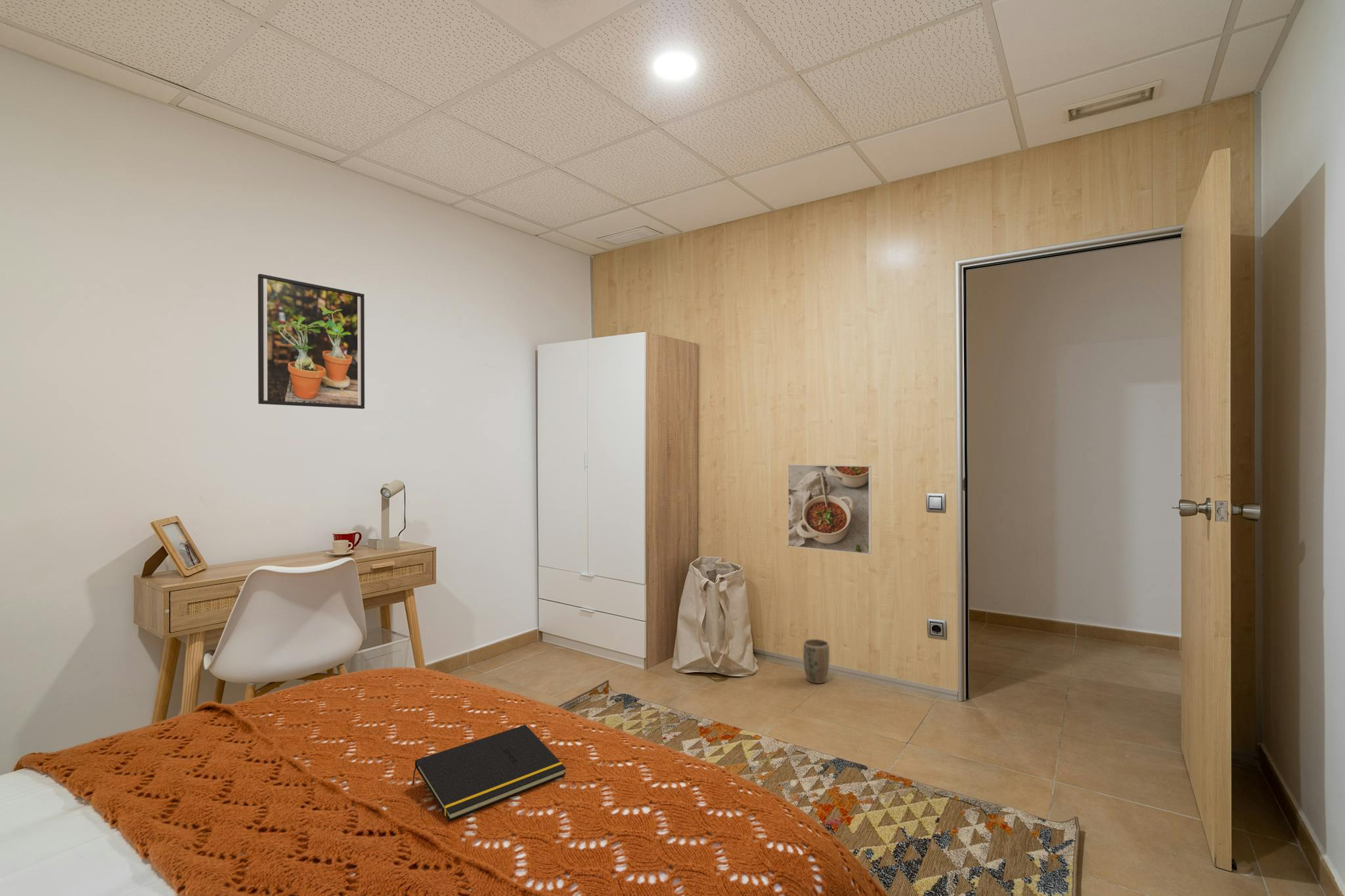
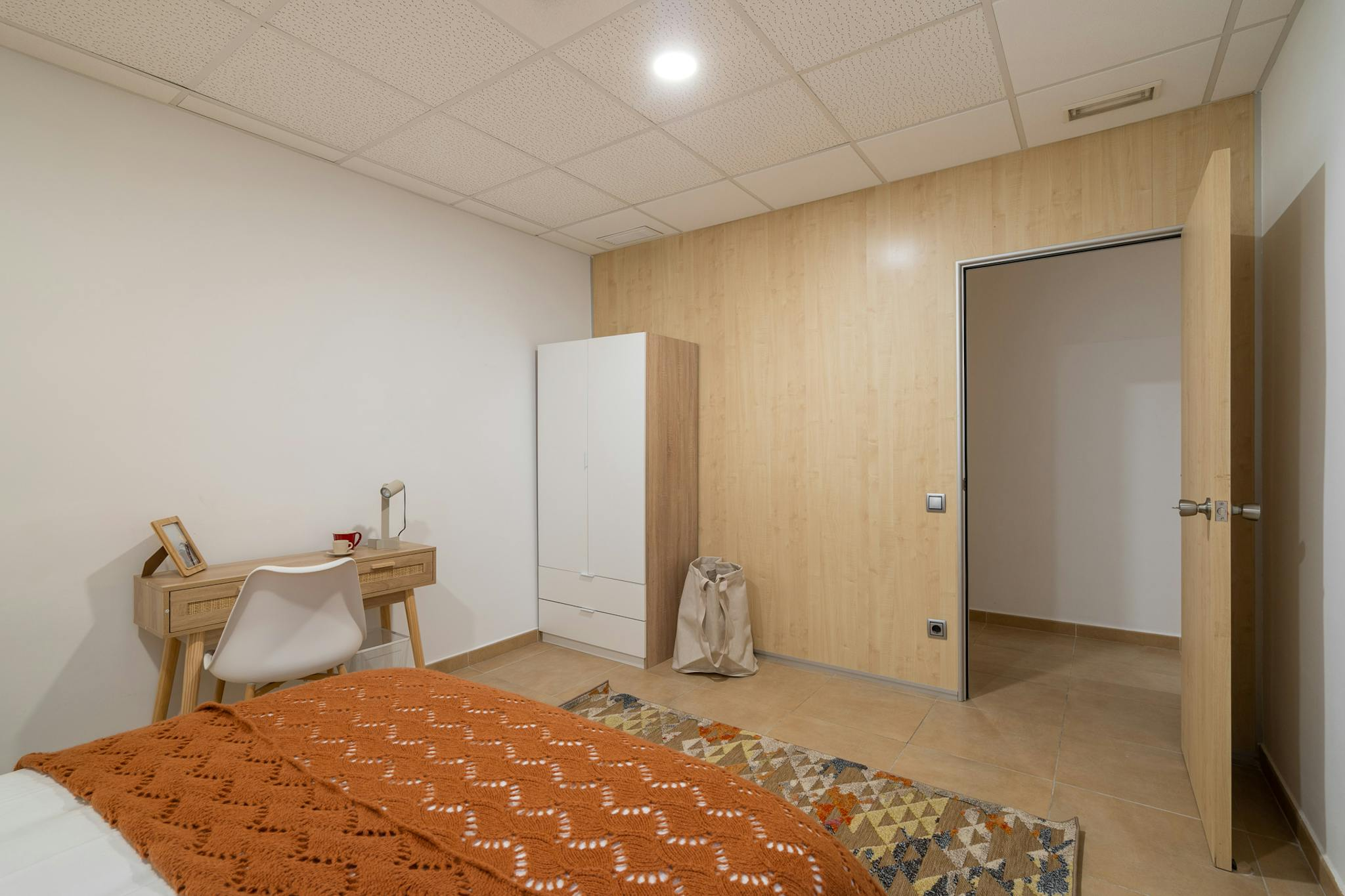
- plant pot [803,639,830,684]
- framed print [257,273,365,410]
- notepad [411,724,567,821]
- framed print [787,464,872,555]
